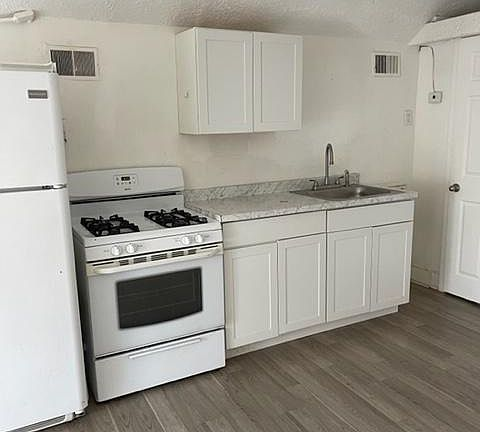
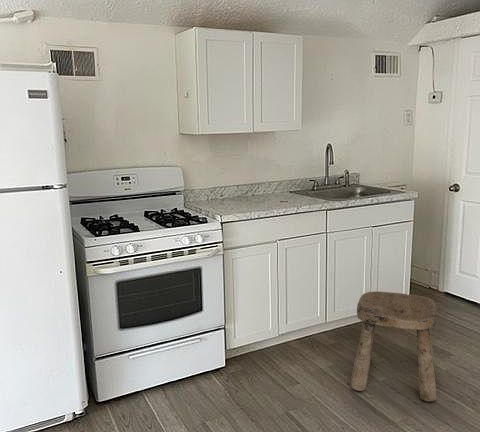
+ stool [349,290,438,402]
